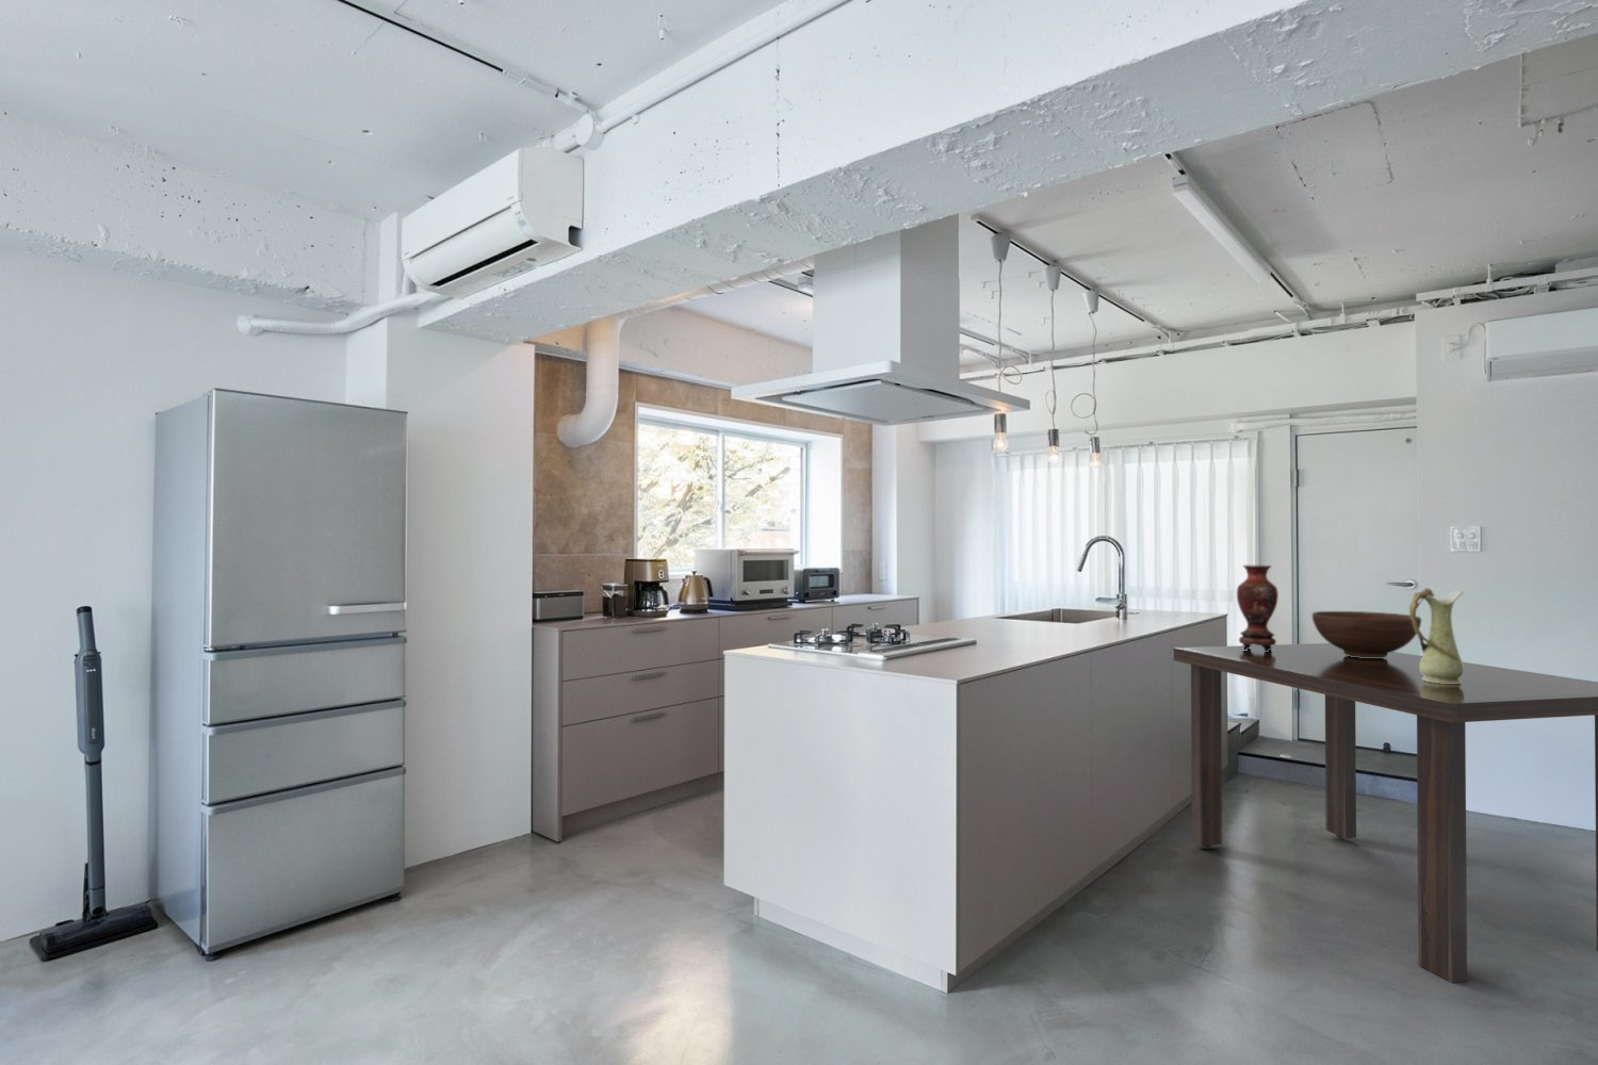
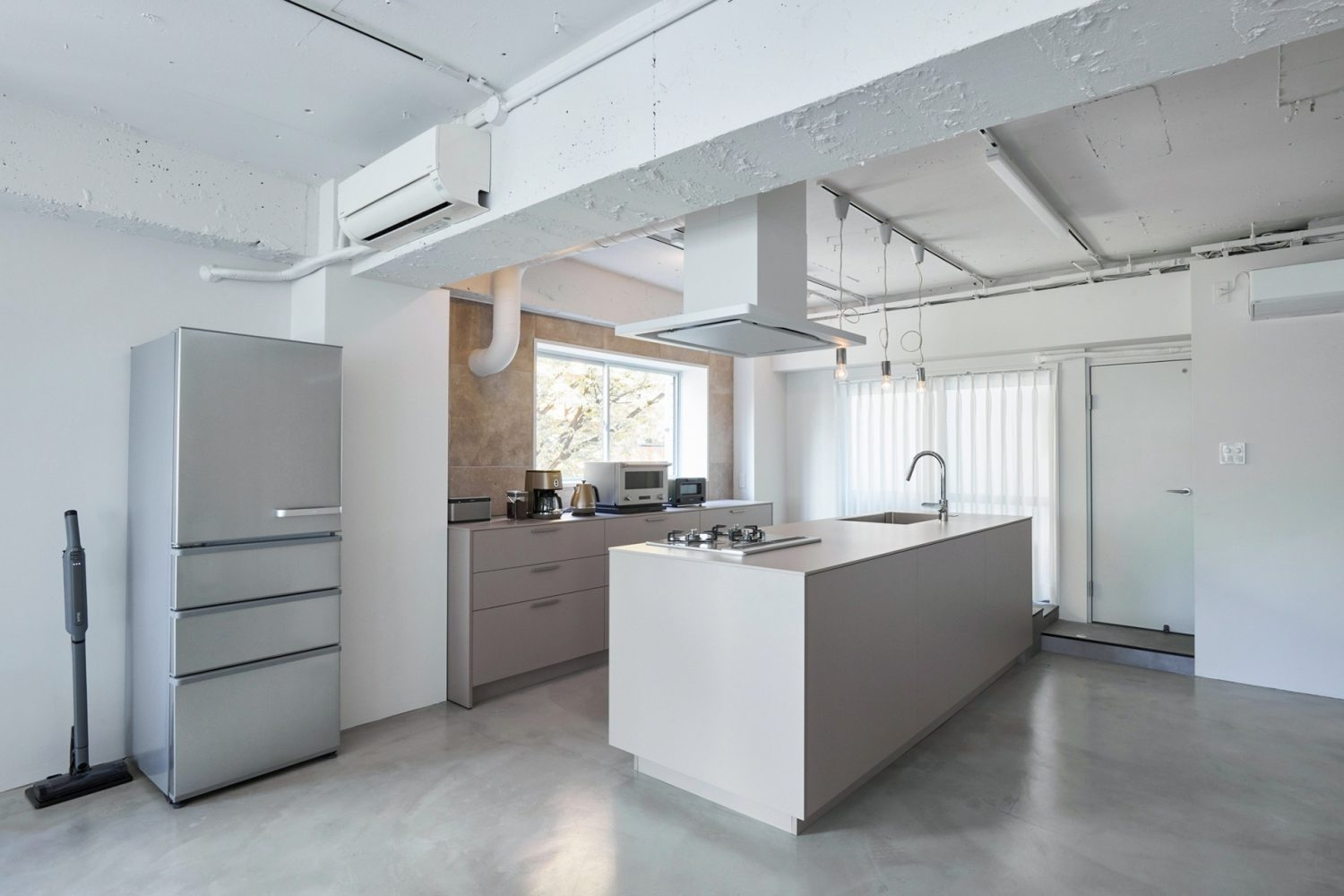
- pitcher [1409,587,1465,683]
- fruit bowl [1311,610,1422,658]
- dining table [1172,642,1598,984]
- vase [1235,565,1279,651]
